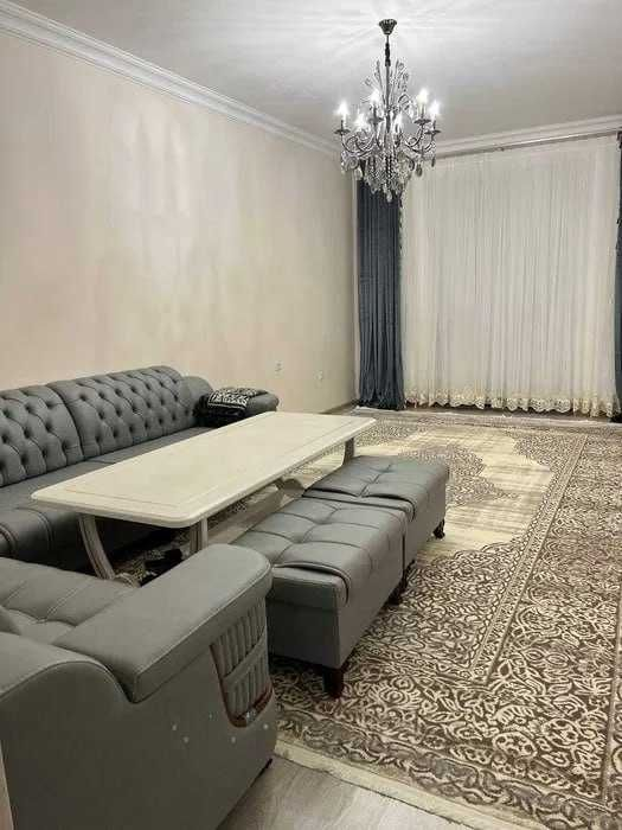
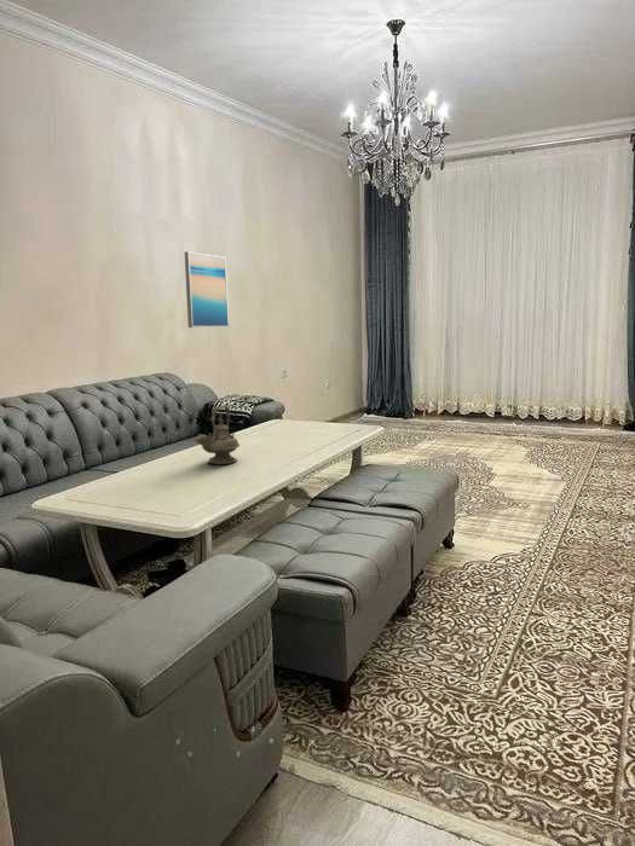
+ wall art [184,250,230,329]
+ teapot [194,404,242,465]
